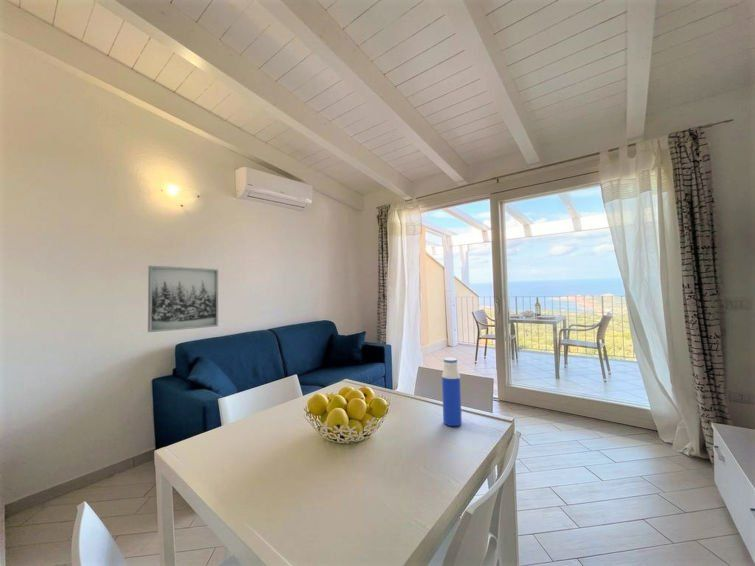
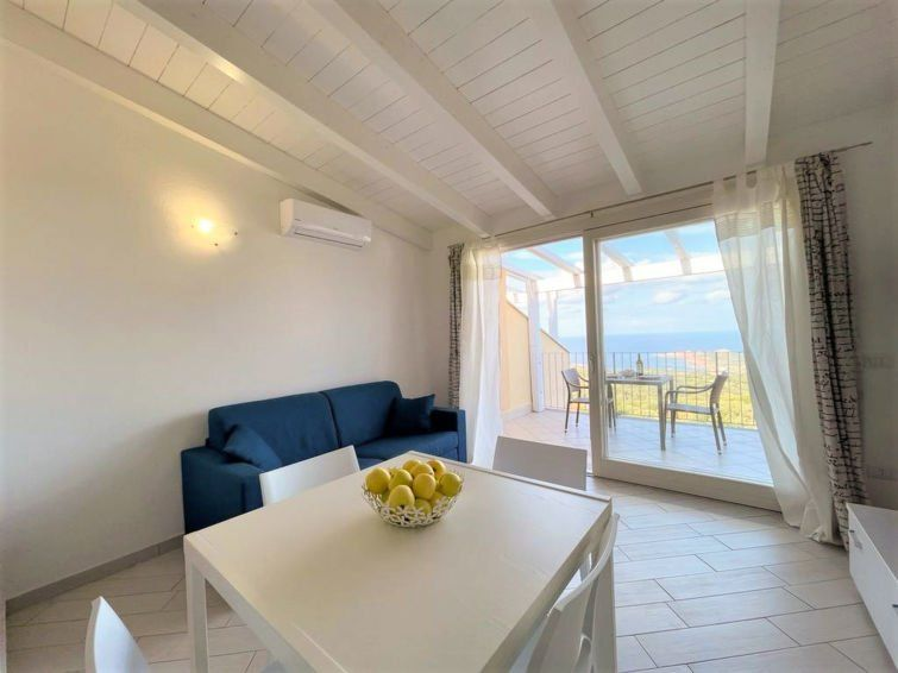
- water bottle [441,357,463,427]
- wall art [147,265,219,333]
